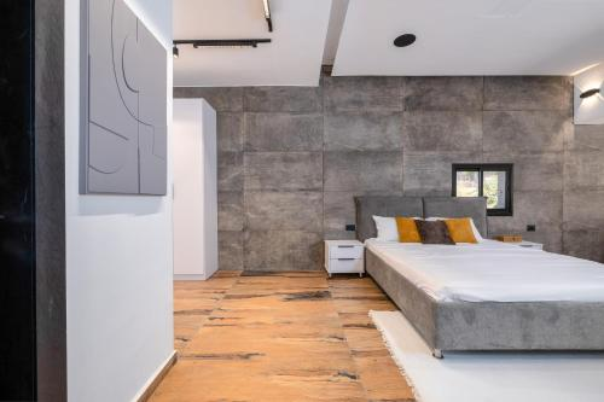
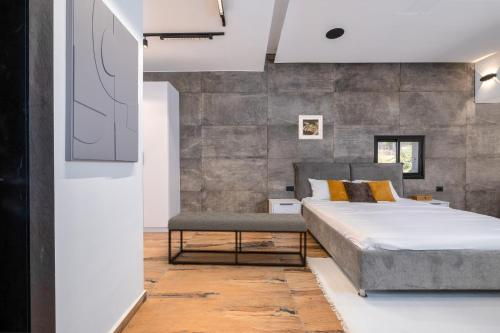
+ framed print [298,114,324,140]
+ bench [167,211,309,268]
